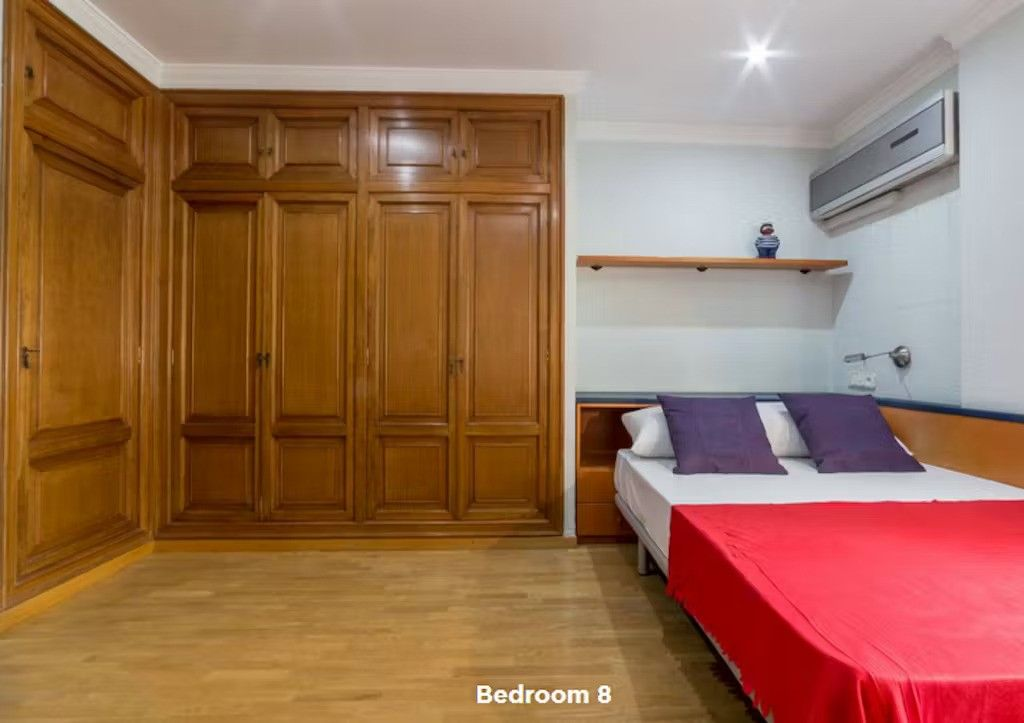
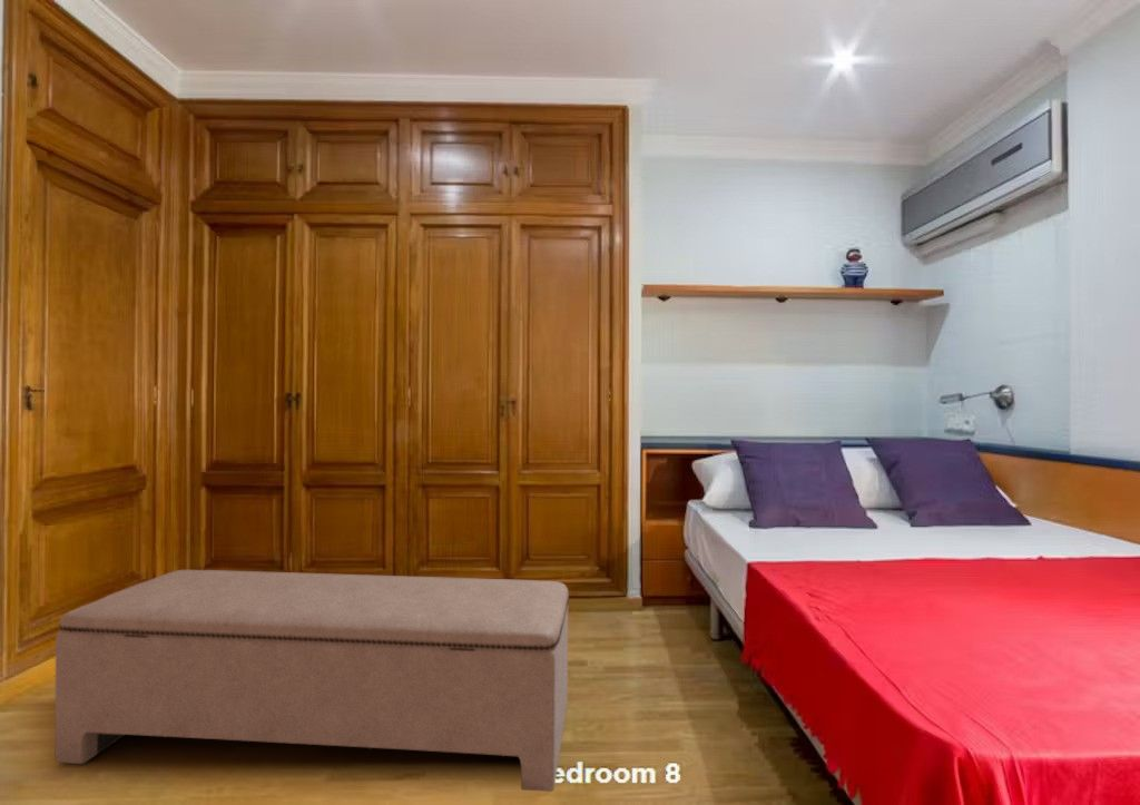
+ bench [55,569,570,793]
